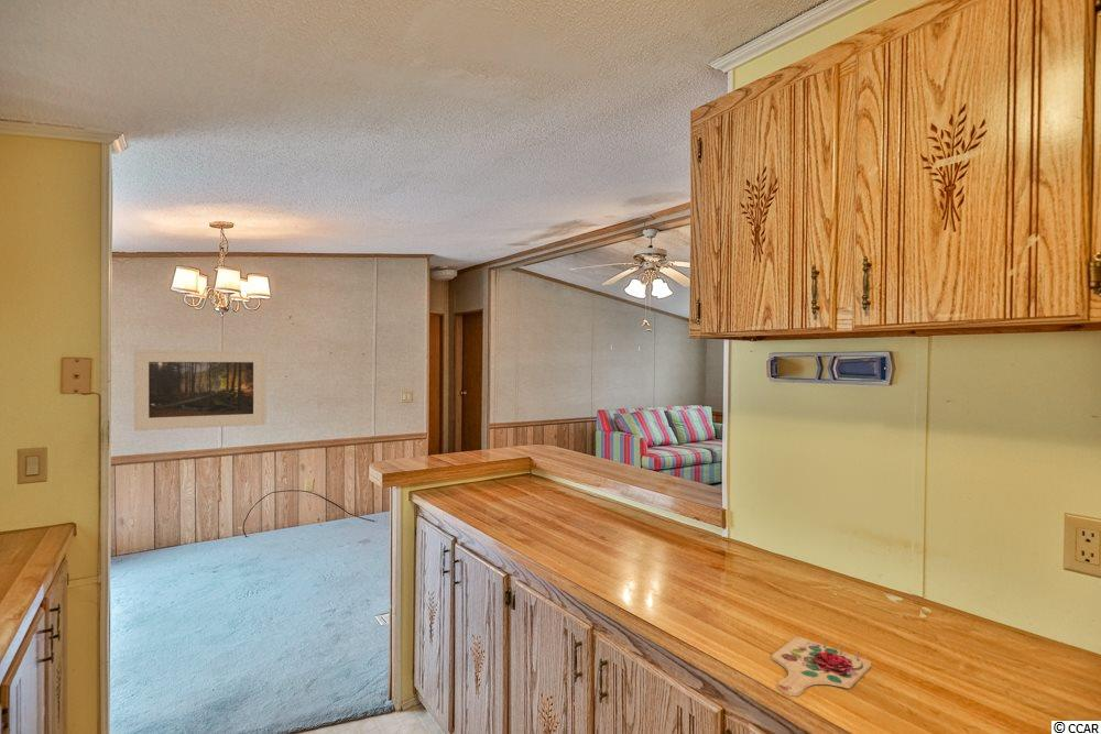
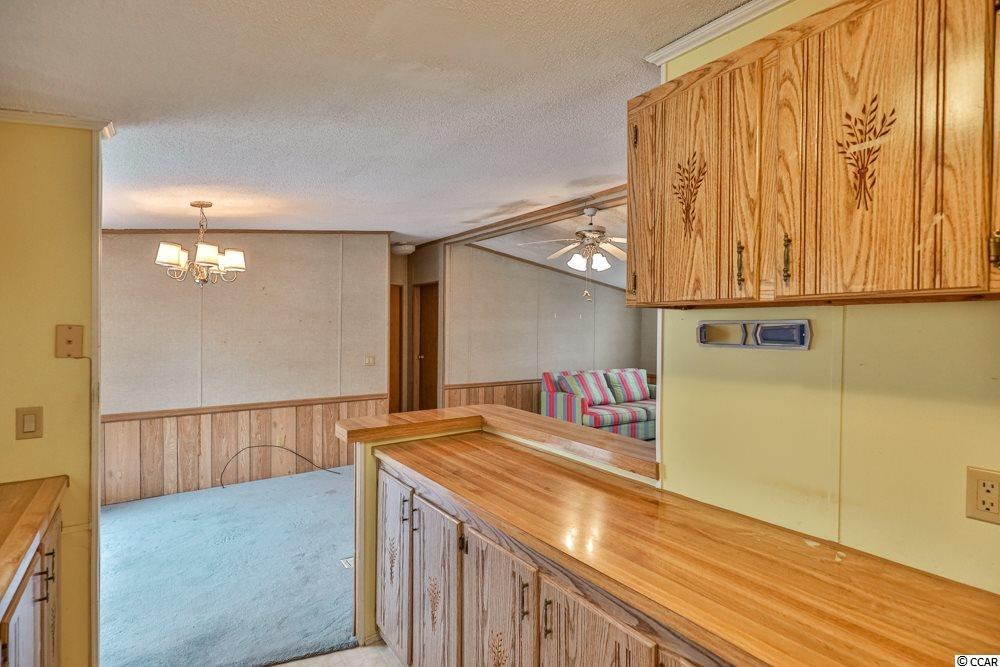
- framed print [133,349,266,431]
- cutting board [771,636,872,697]
